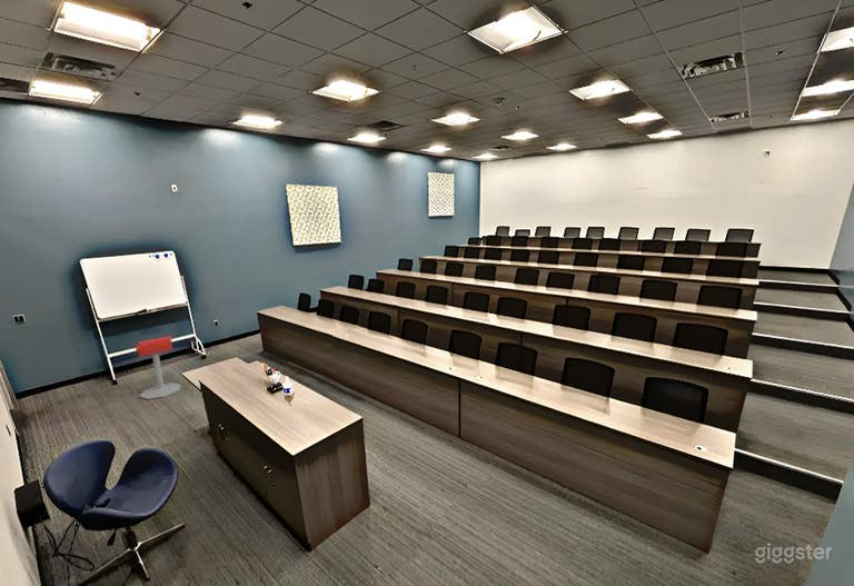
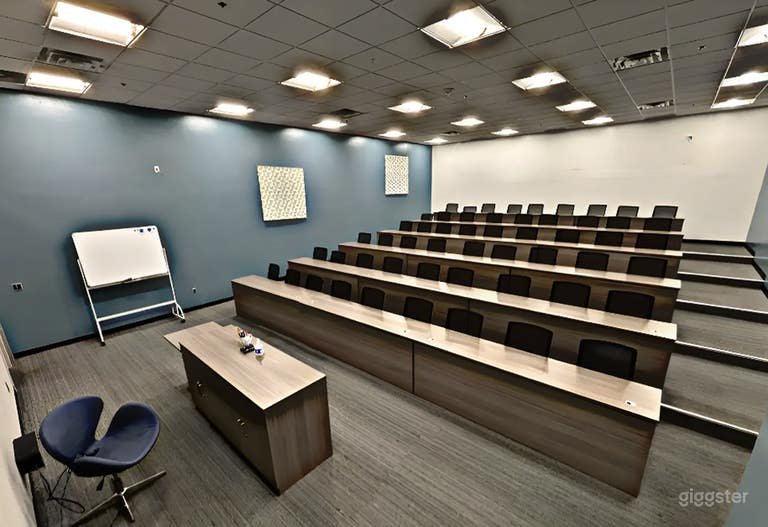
- stool [135,335,182,400]
